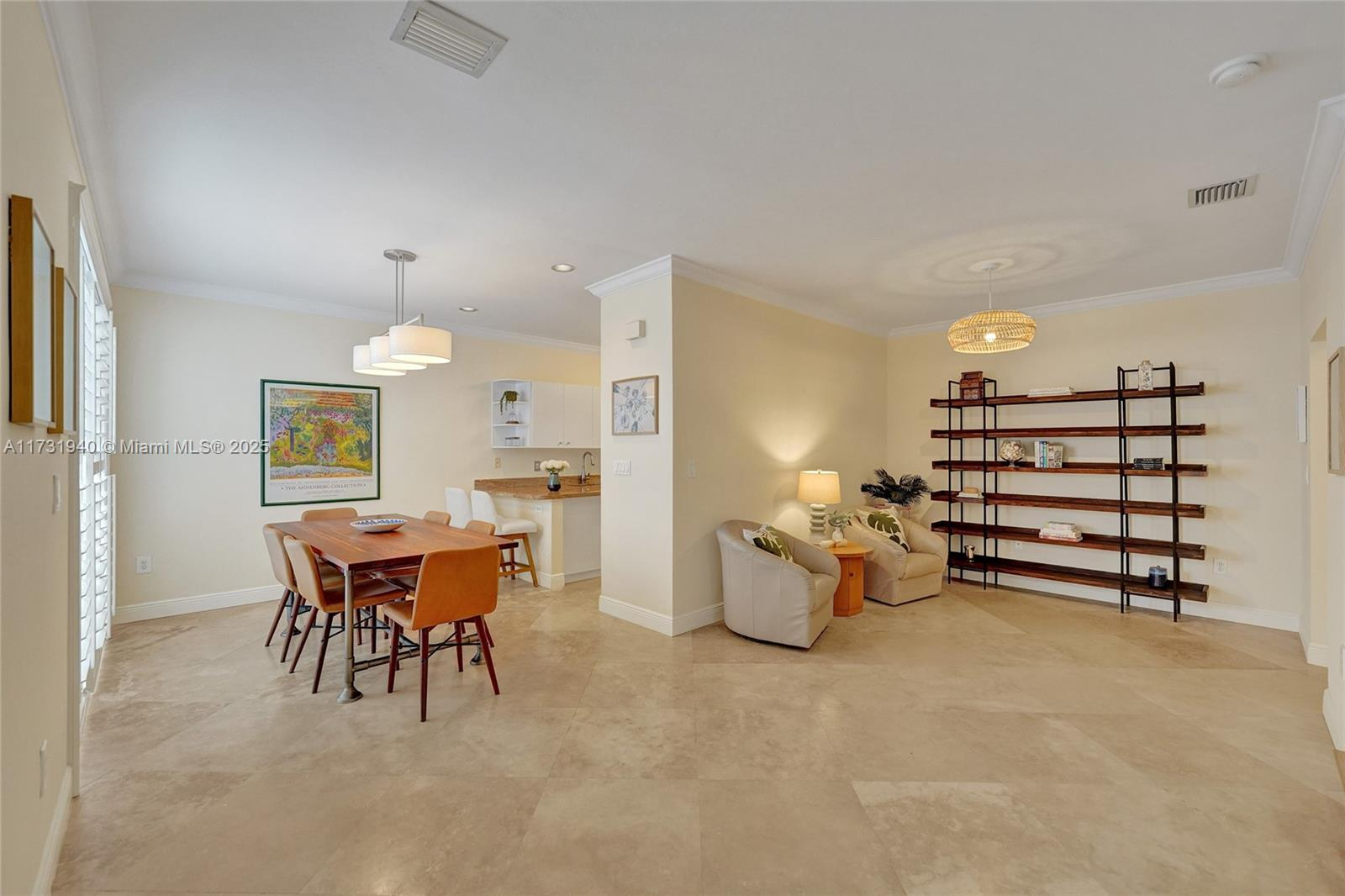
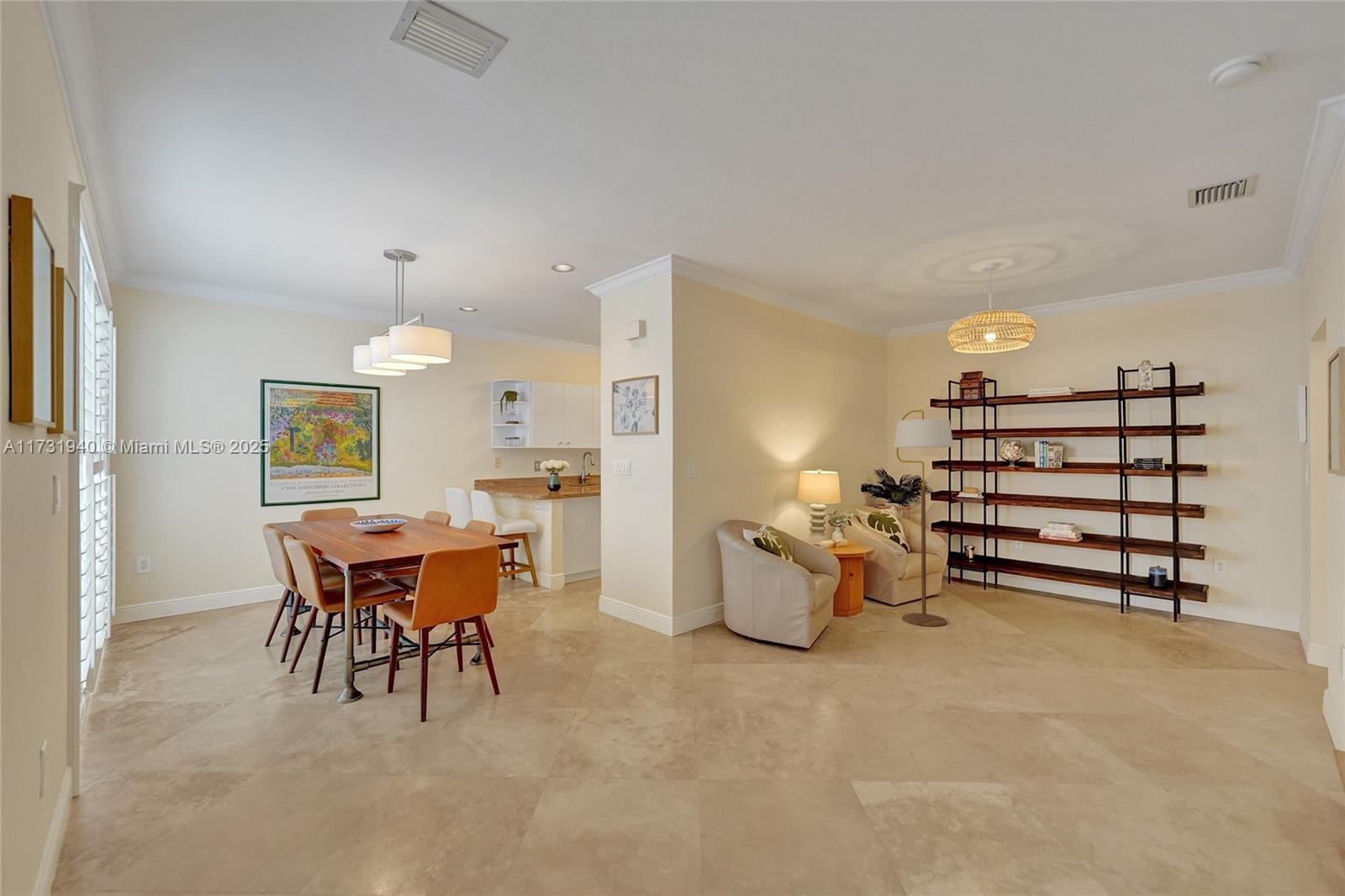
+ floor lamp [893,409,954,627]
